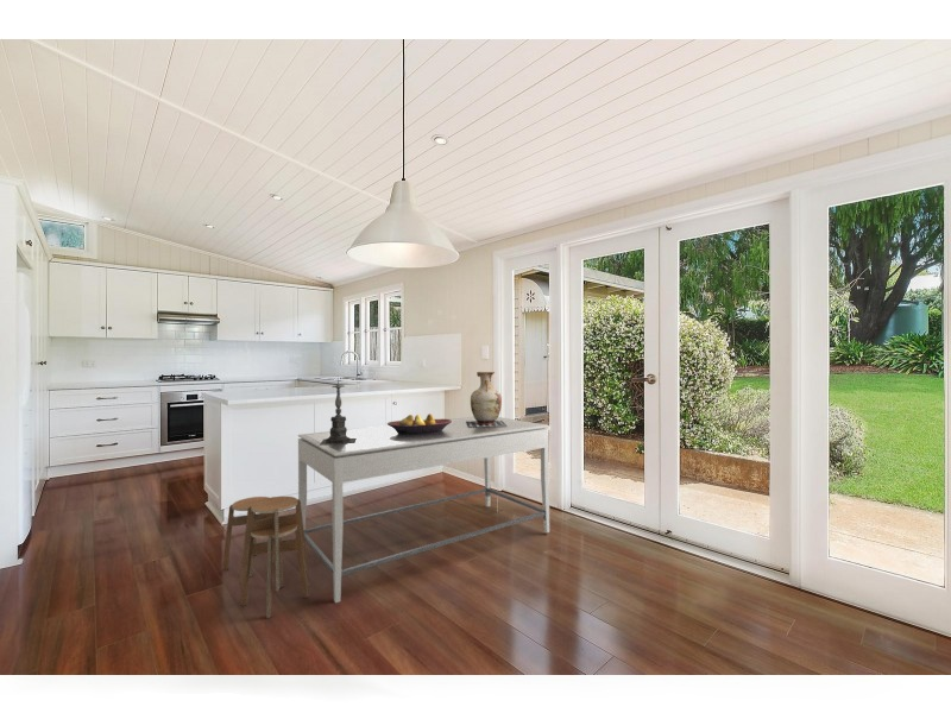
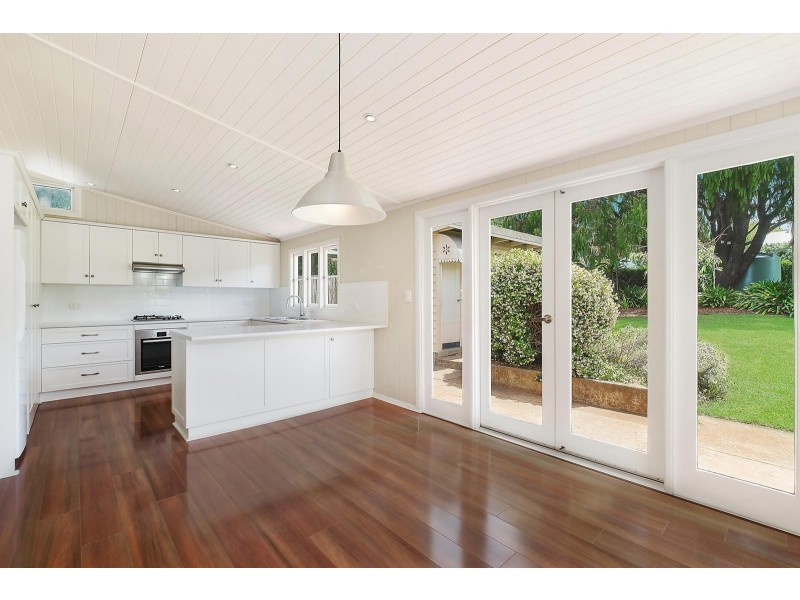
- vase [466,371,506,427]
- fruit bowl [386,412,452,434]
- stool [221,496,309,620]
- dining table [297,416,550,604]
- candle holder [320,376,357,446]
